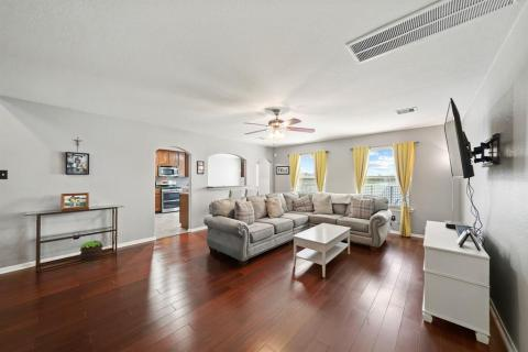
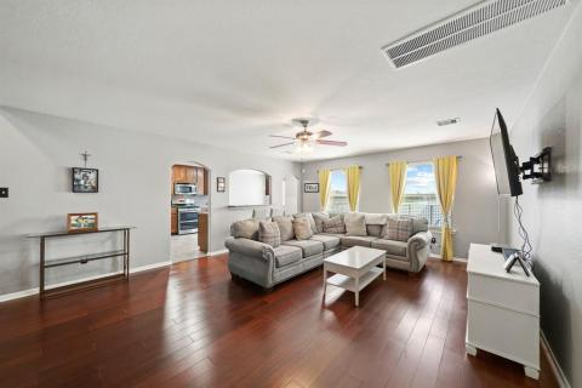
- potted plant [79,240,105,261]
